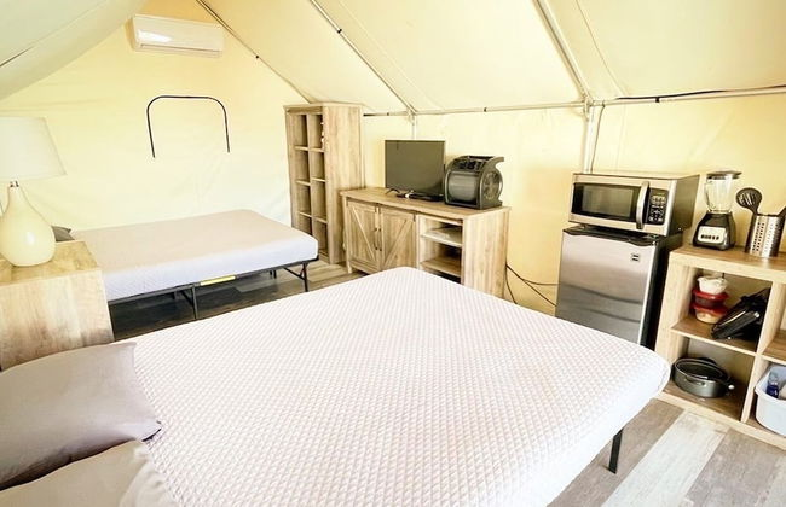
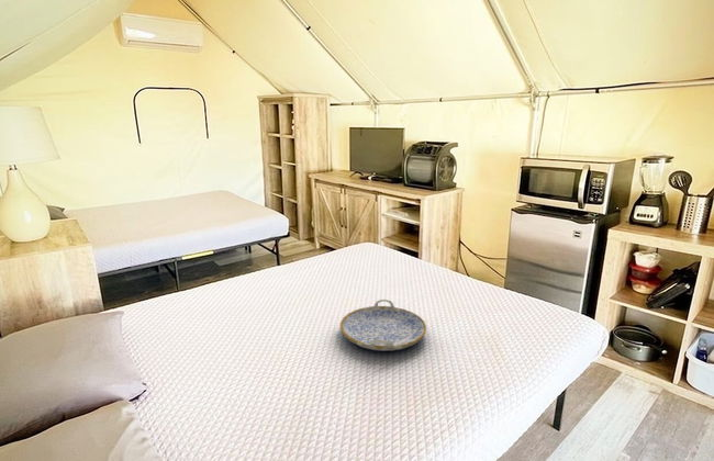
+ serving tray [339,299,427,352]
